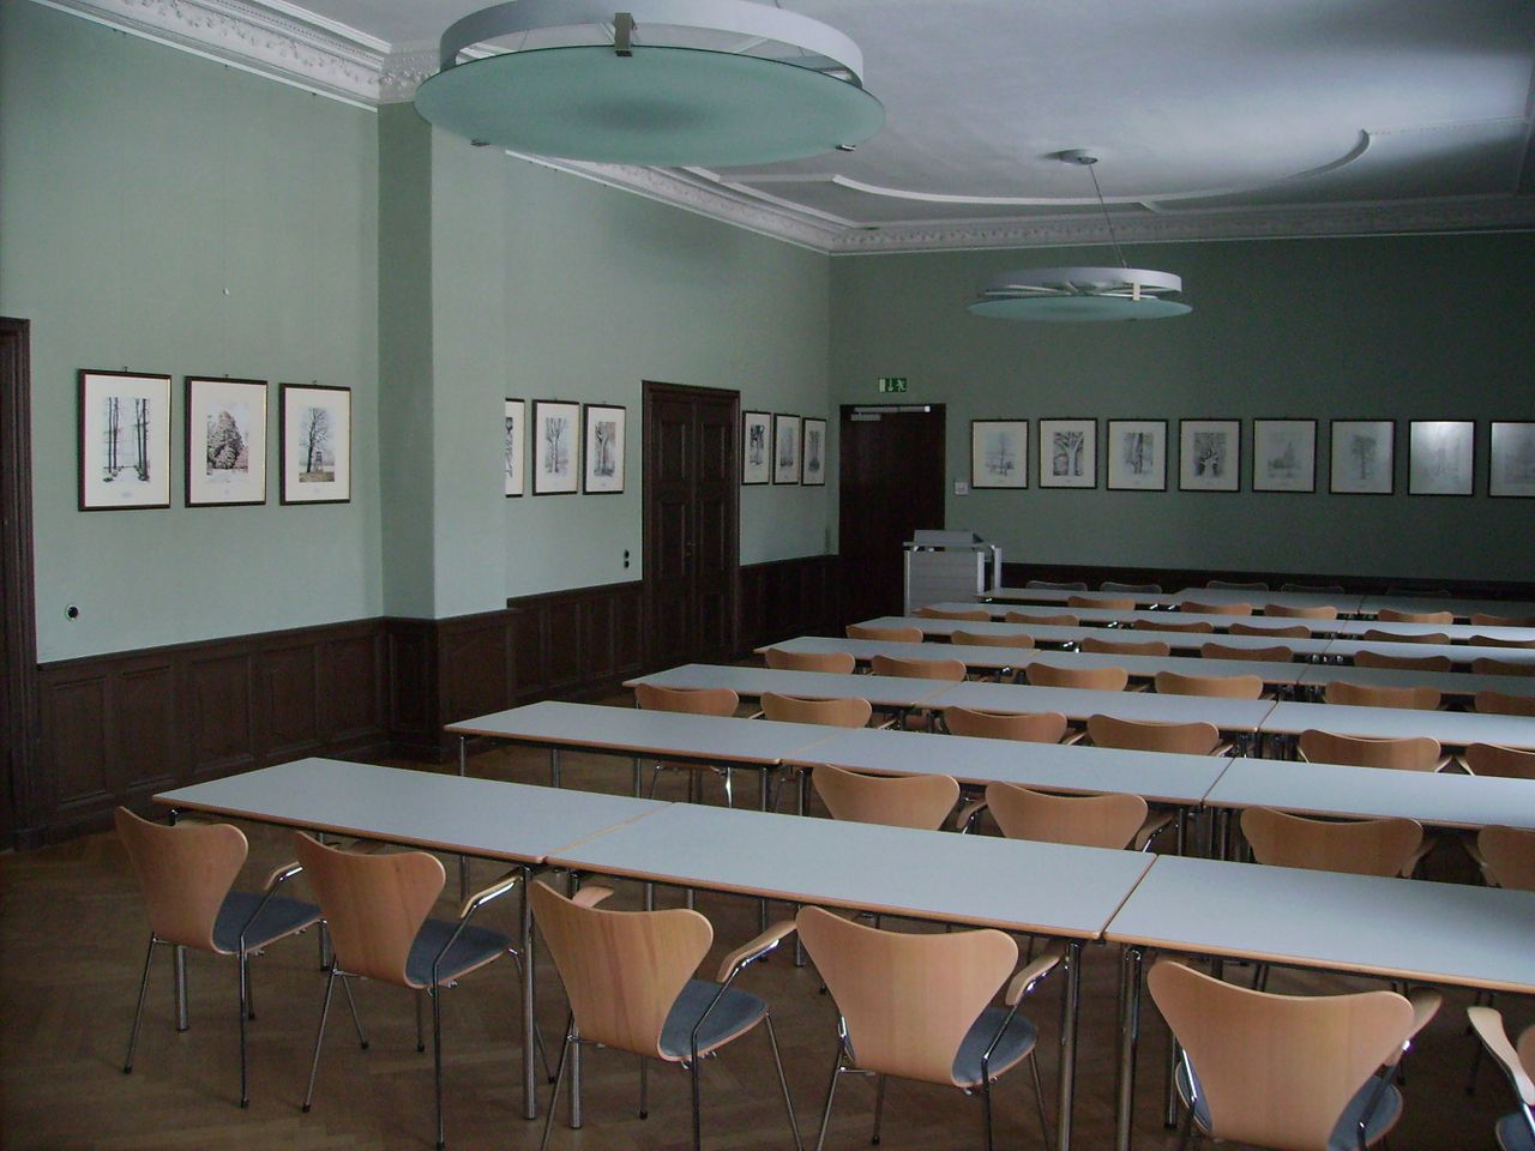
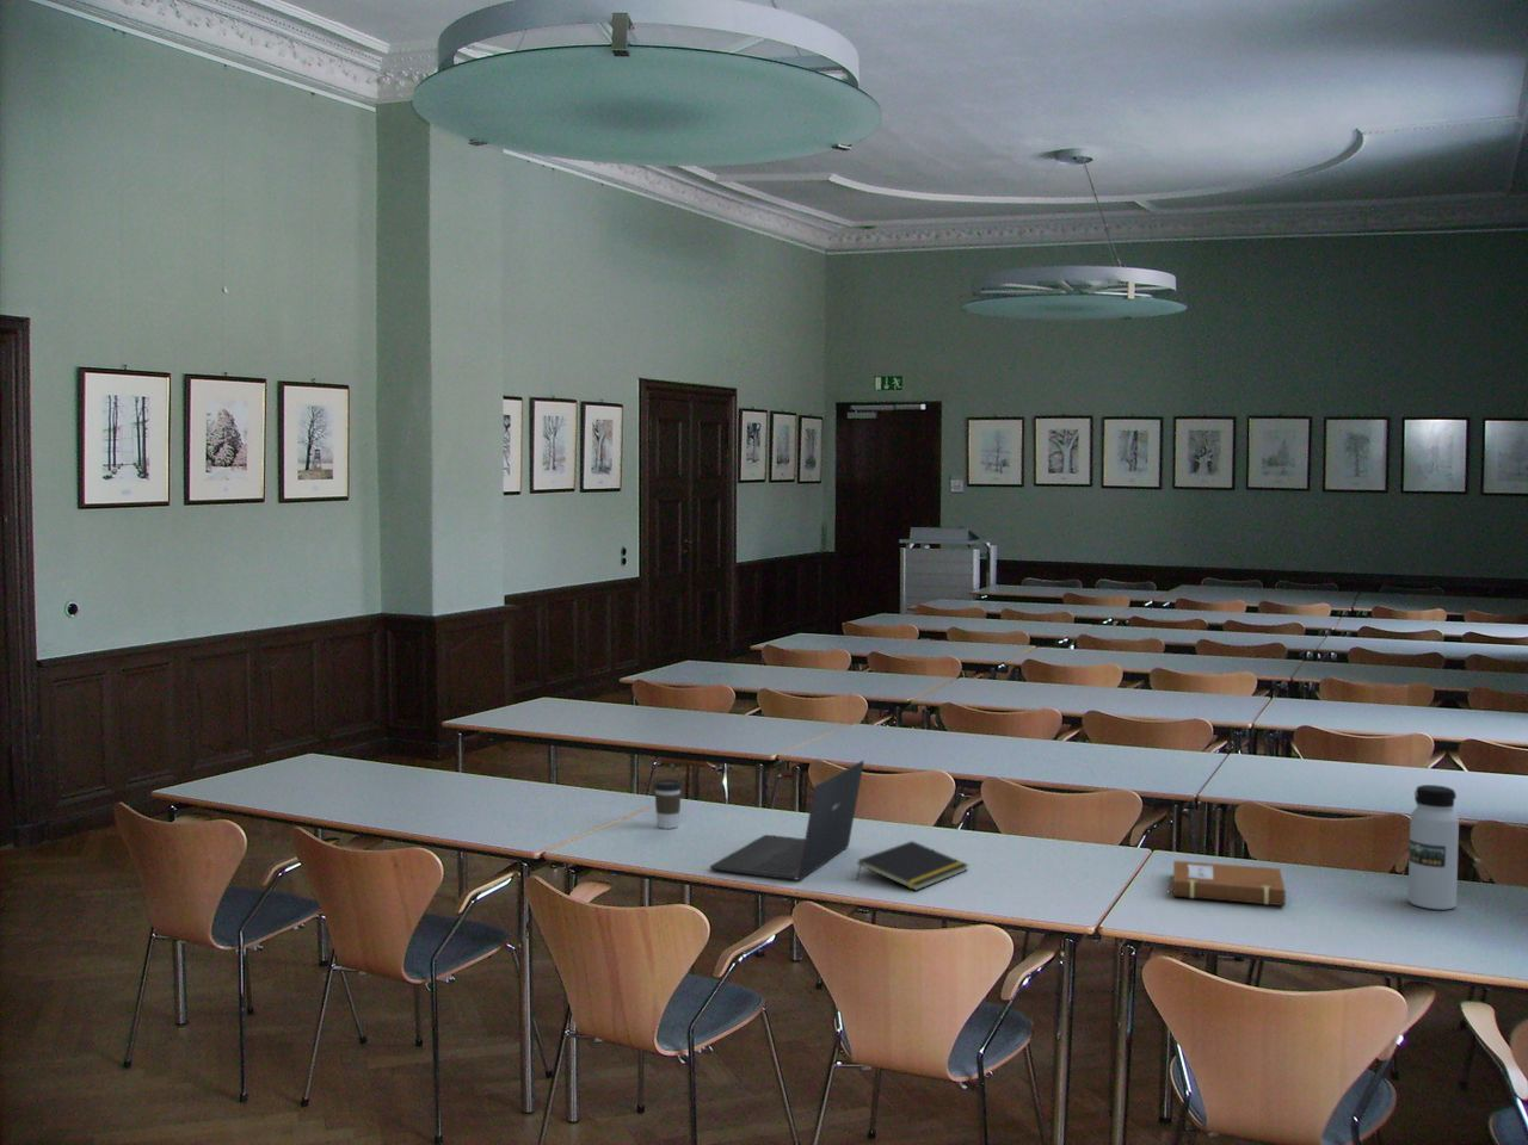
+ notepad [855,840,970,892]
+ coffee cup [653,779,683,830]
+ laptop [709,760,865,882]
+ water bottle [1408,784,1459,910]
+ notebook [1166,859,1286,907]
